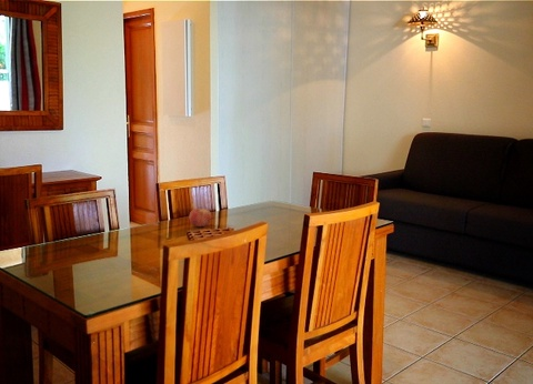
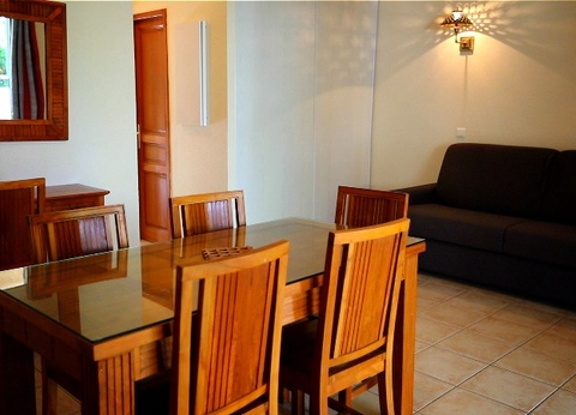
- fruit [189,208,212,228]
